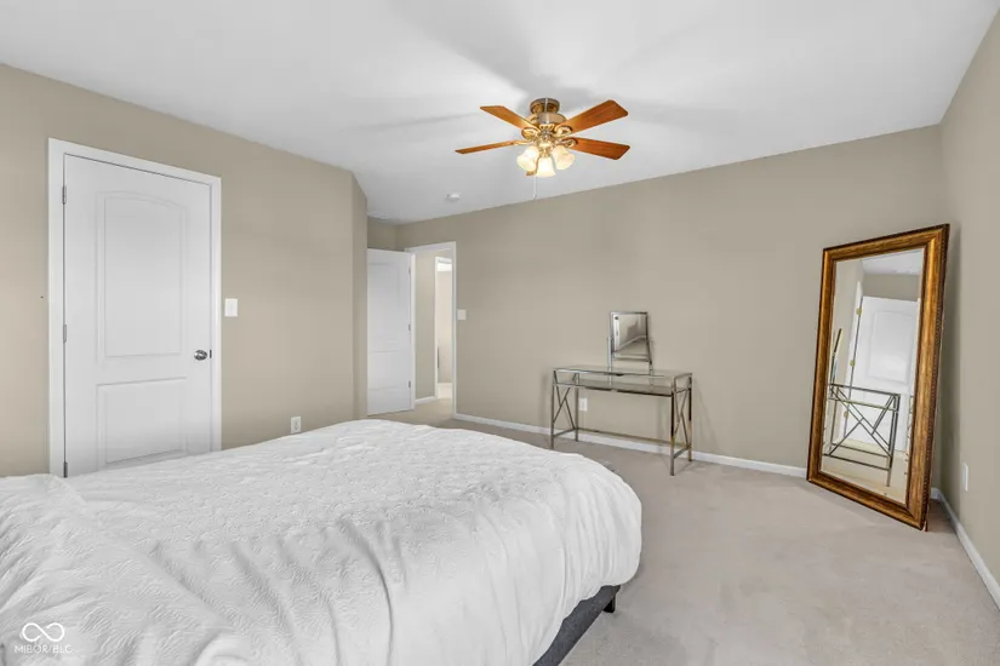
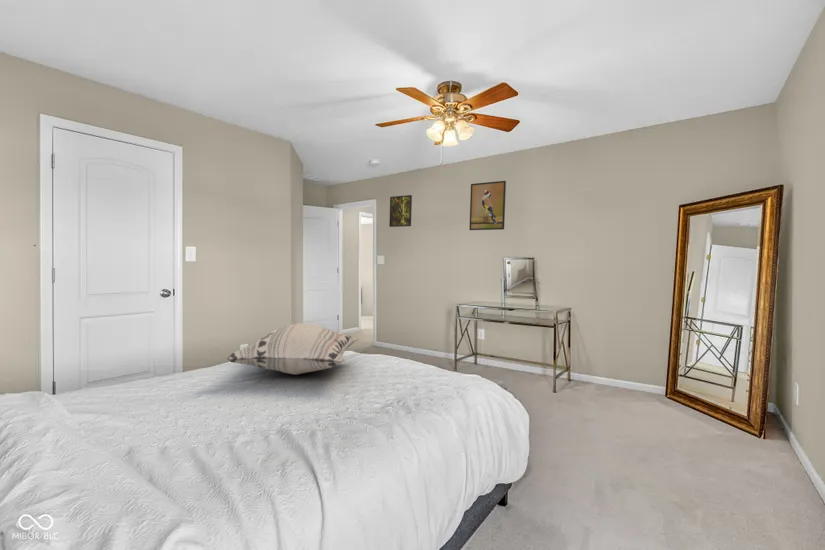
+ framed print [468,180,507,231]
+ decorative pillow [226,322,359,376]
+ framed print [388,194,413,228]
